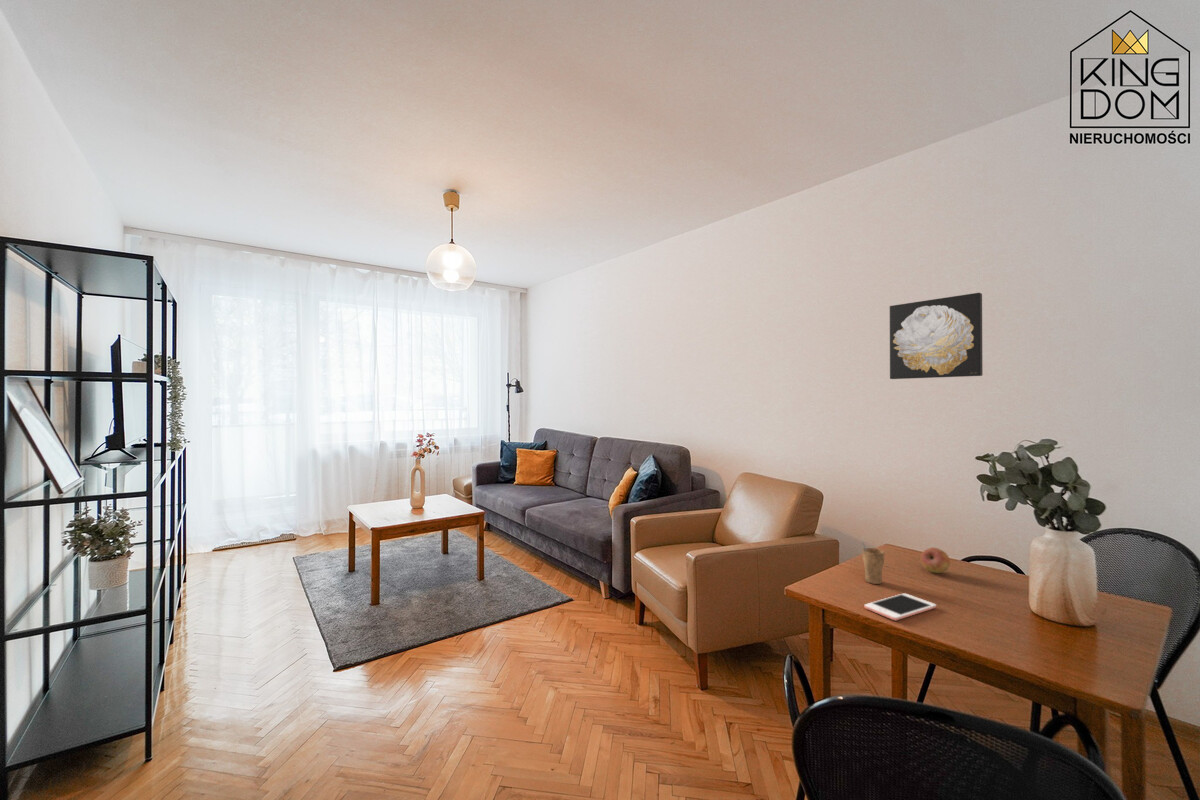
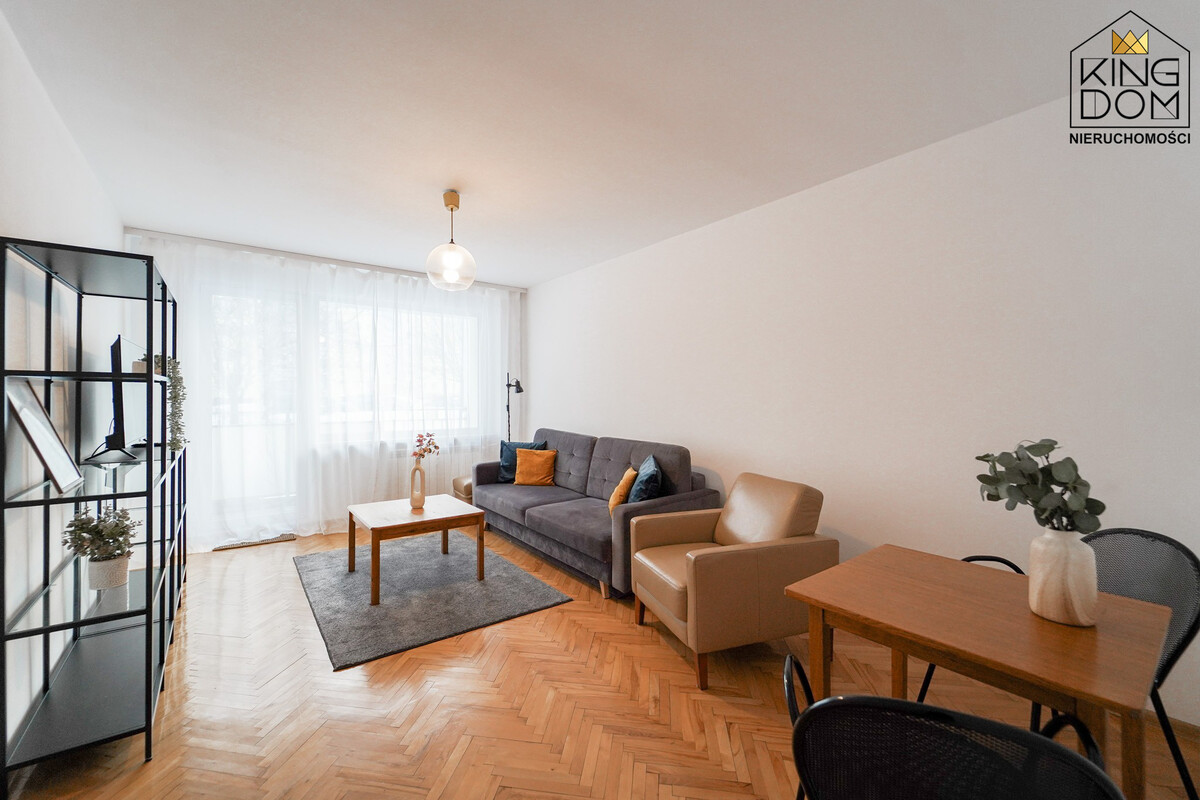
- cup [861,541,885,585]
- wall art [889,292,984,380]
- fruit [920,547,951,574]
- cell phone [864,592,937,621]
